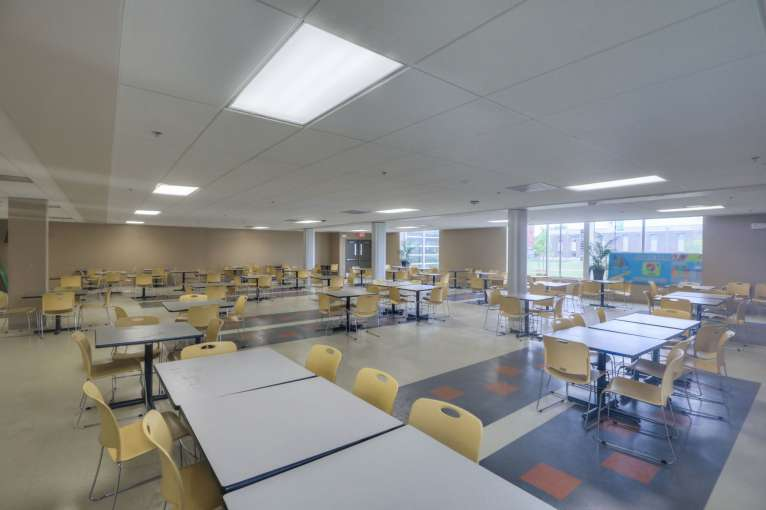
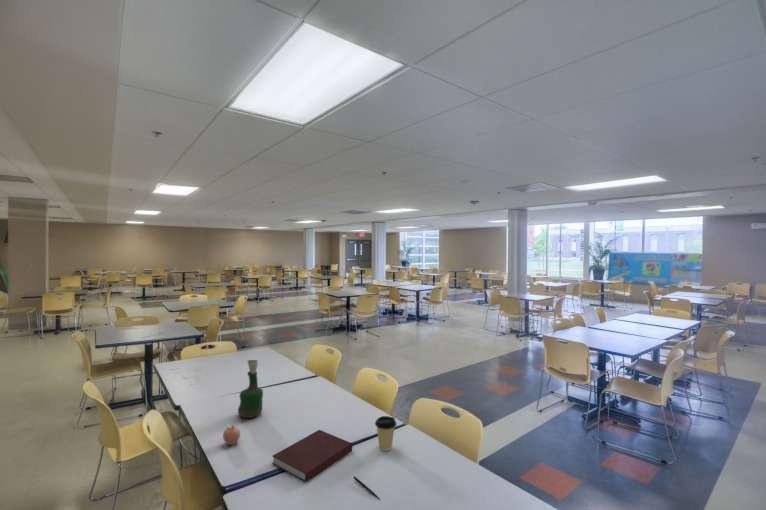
+ notebook [271,429,353,483]
+ grog bottle [237,359,264,419]
+ pen [352,475,381,500]
+ coffee cup [374,415,397,452]
+ fruit [222,423,241,446]
